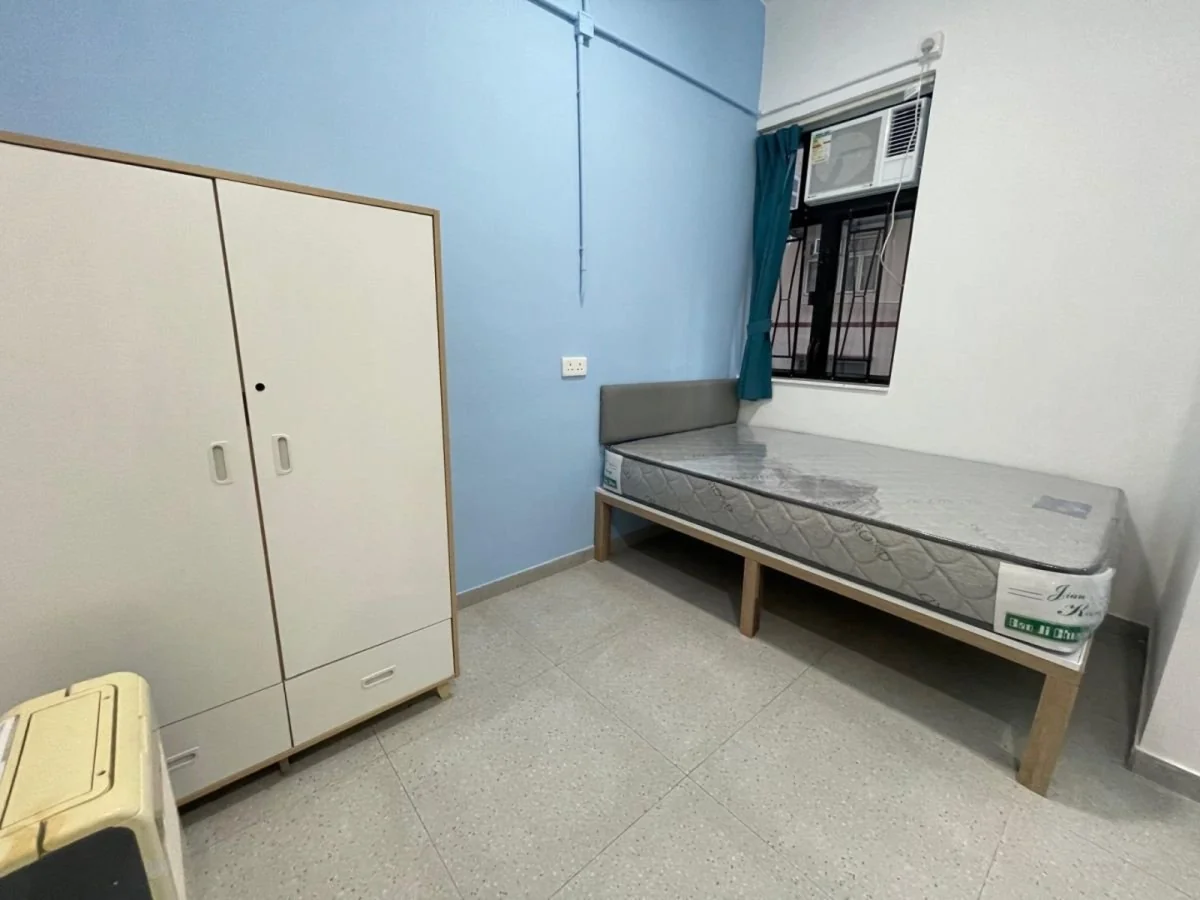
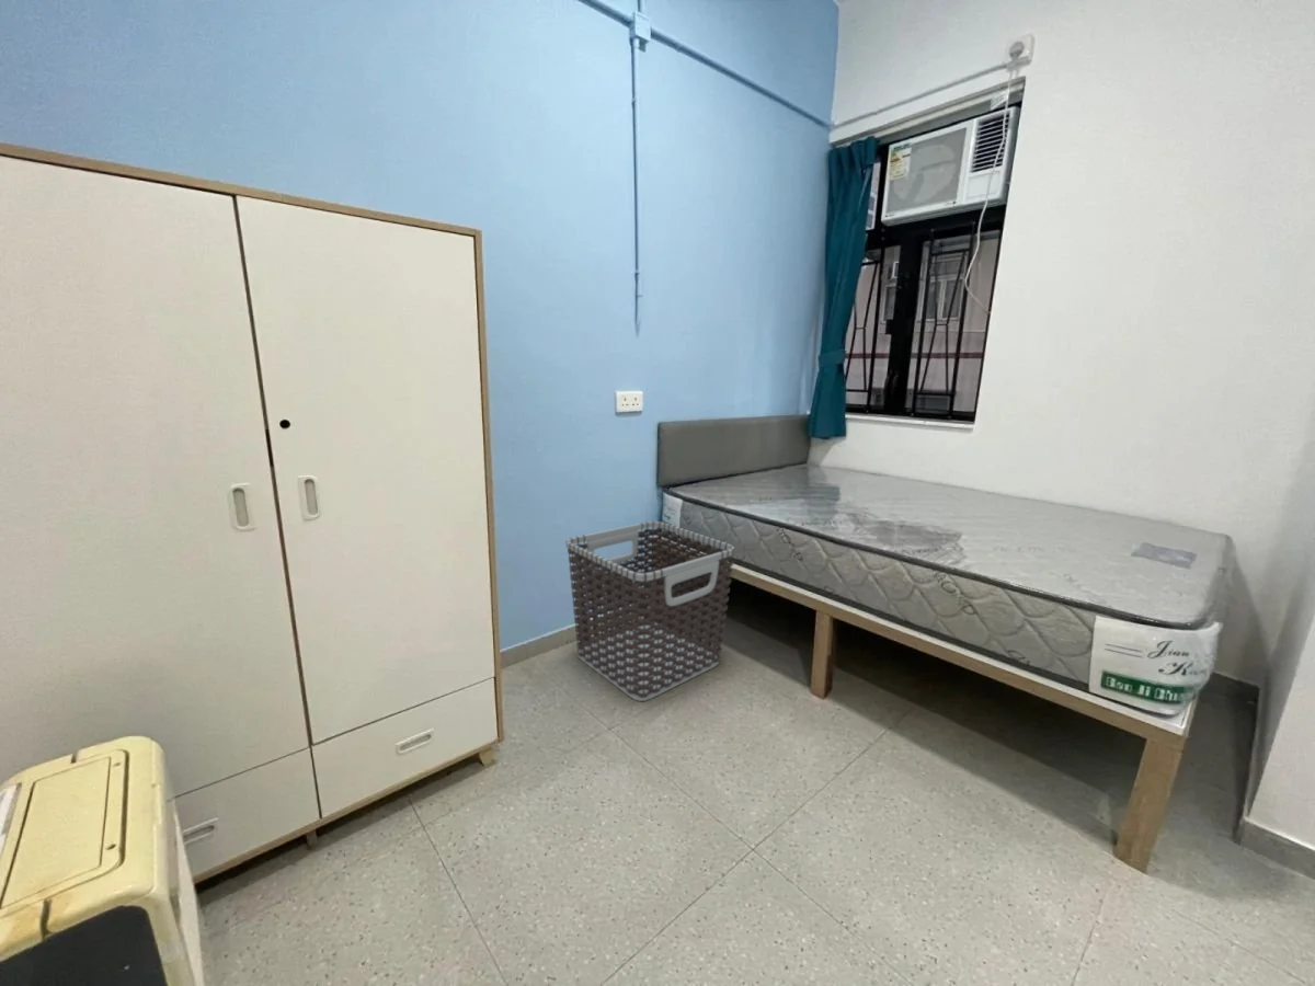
+ clothes hamper [565,519,735,702]
